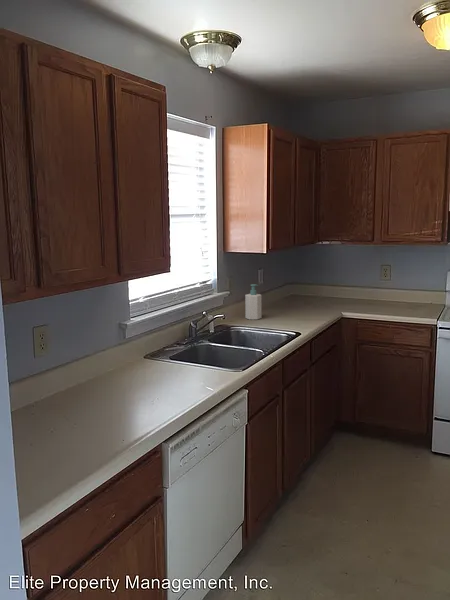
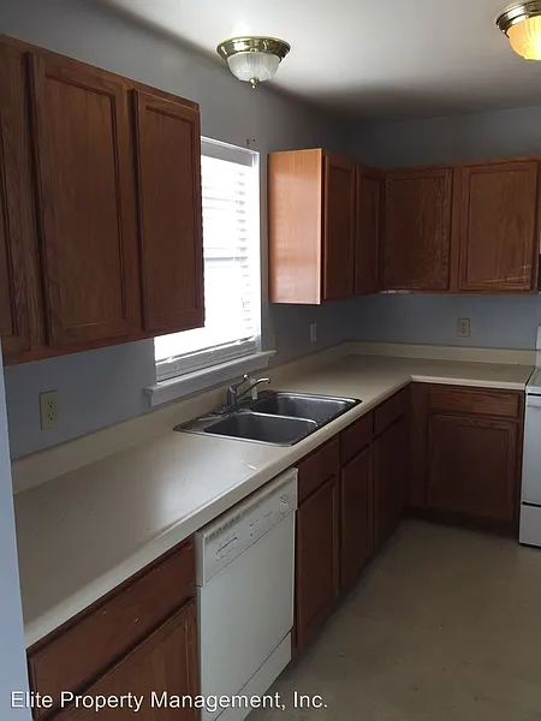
- soap bottle [244,283,262,321]
